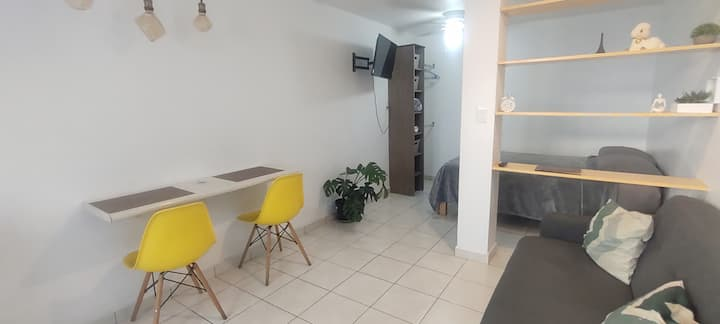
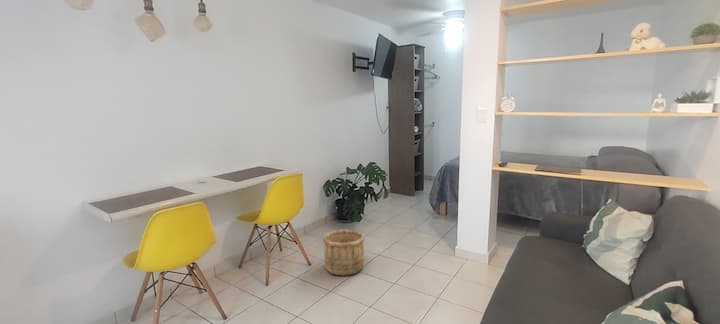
+ wooden bucket [322,228,366,276]
